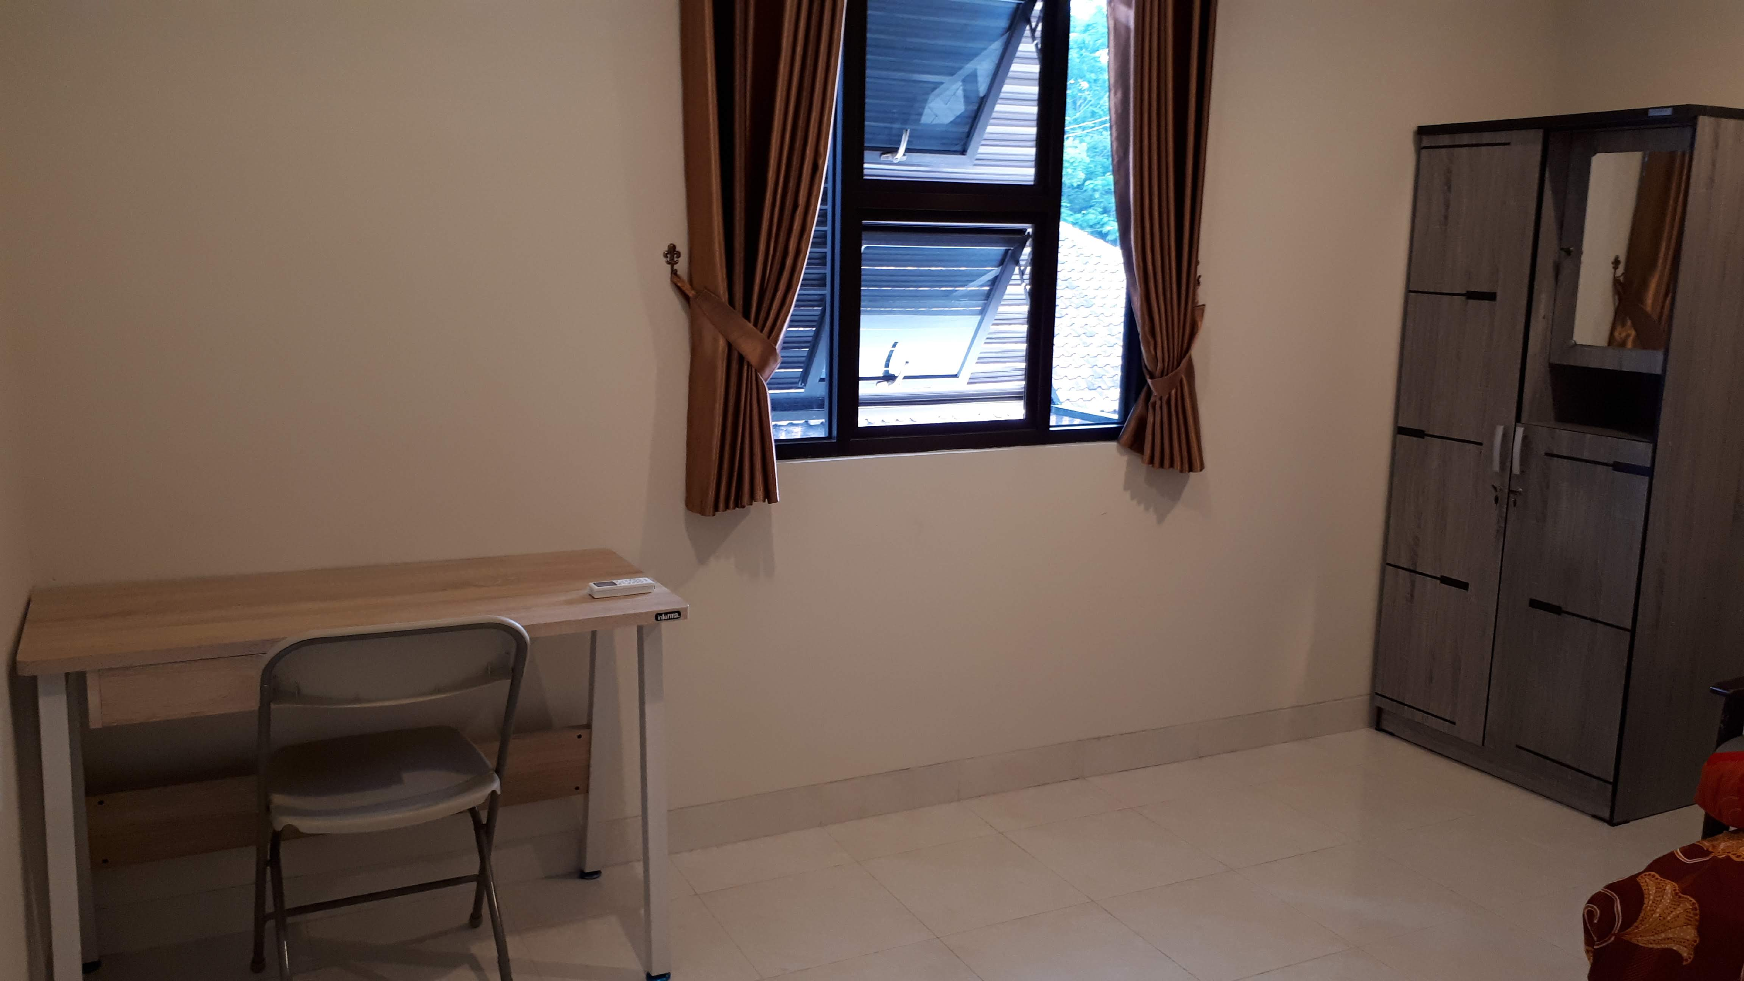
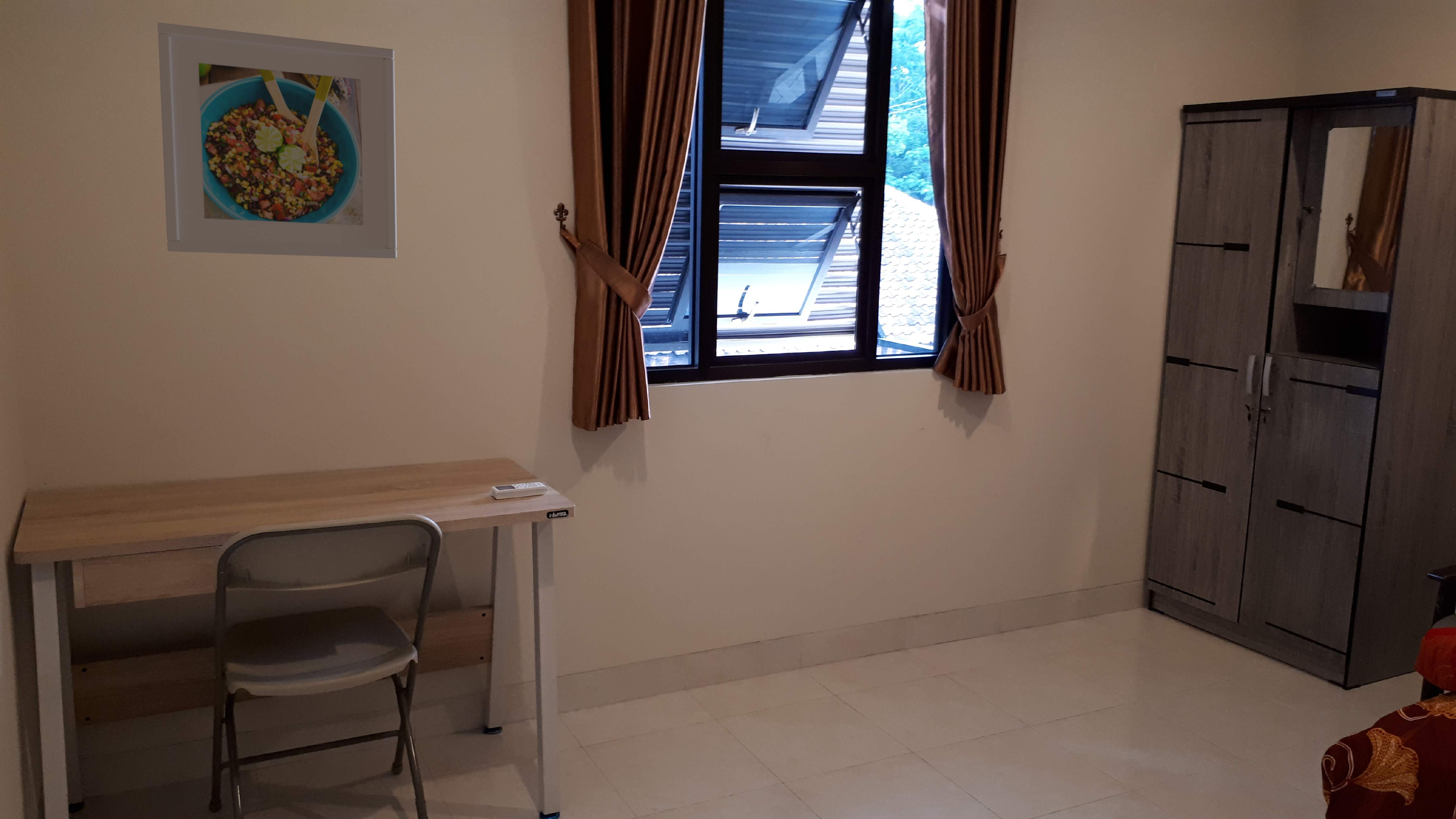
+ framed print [157,22,397,259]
